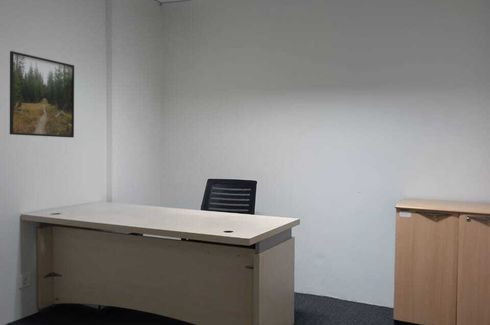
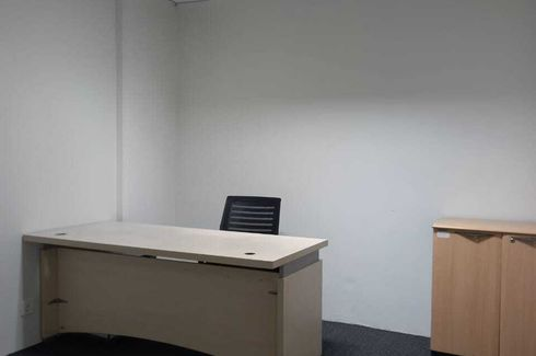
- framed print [9,50,75,138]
